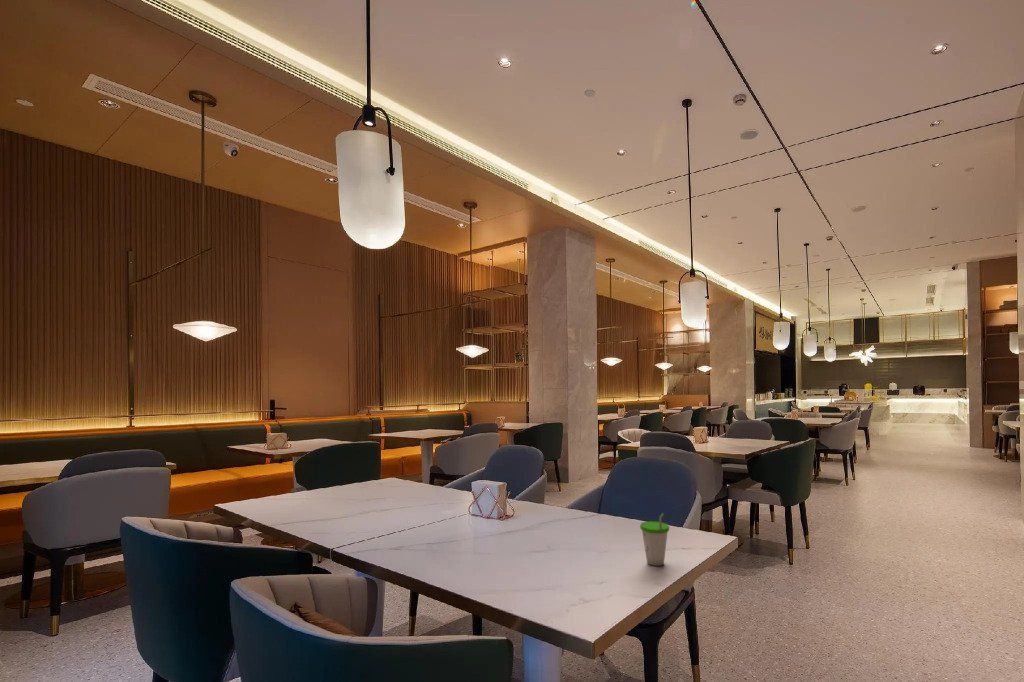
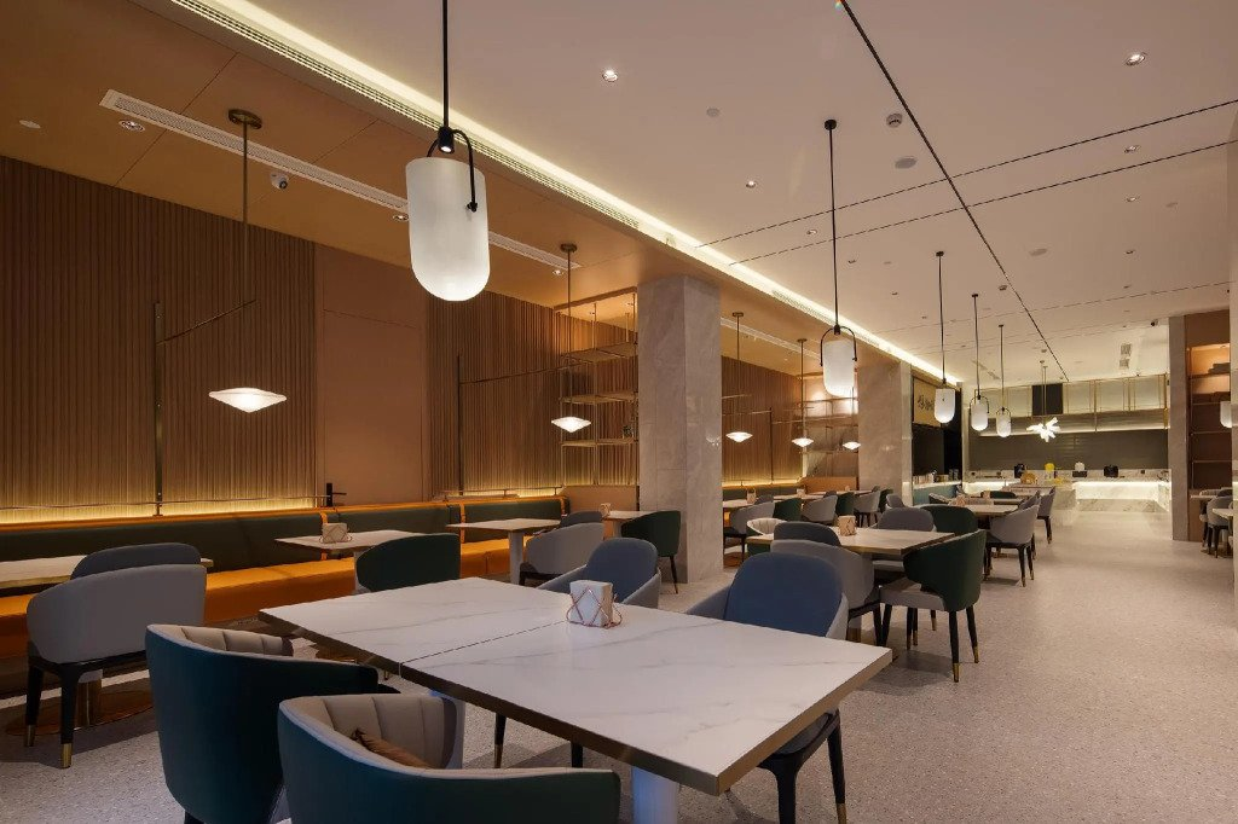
- cup [639,511,670,567]
